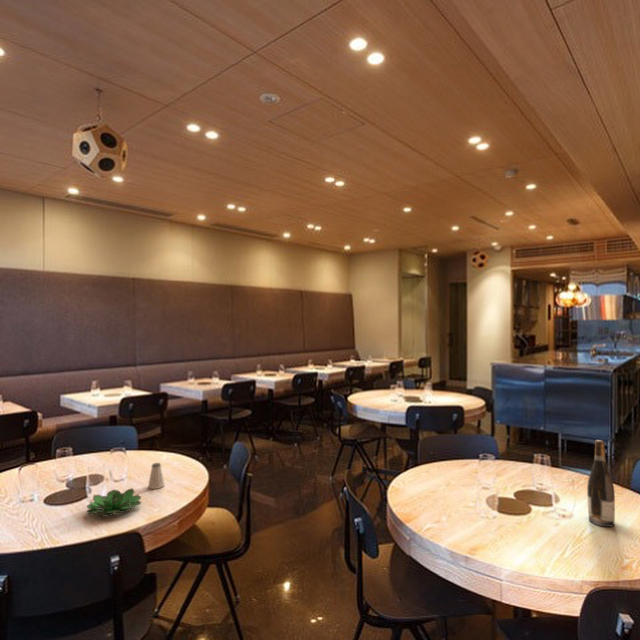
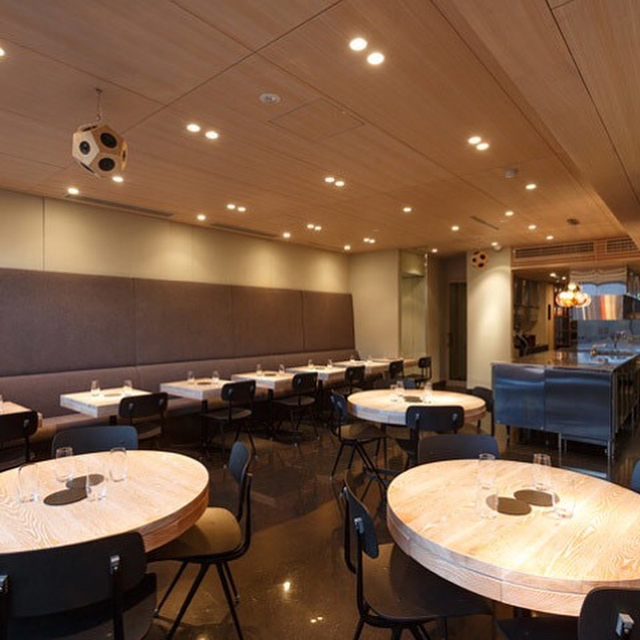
- wine bottle [586,439,616,528]
- succulent plant [85,487,142,518]
- saltshaker [147,462,166,490]
